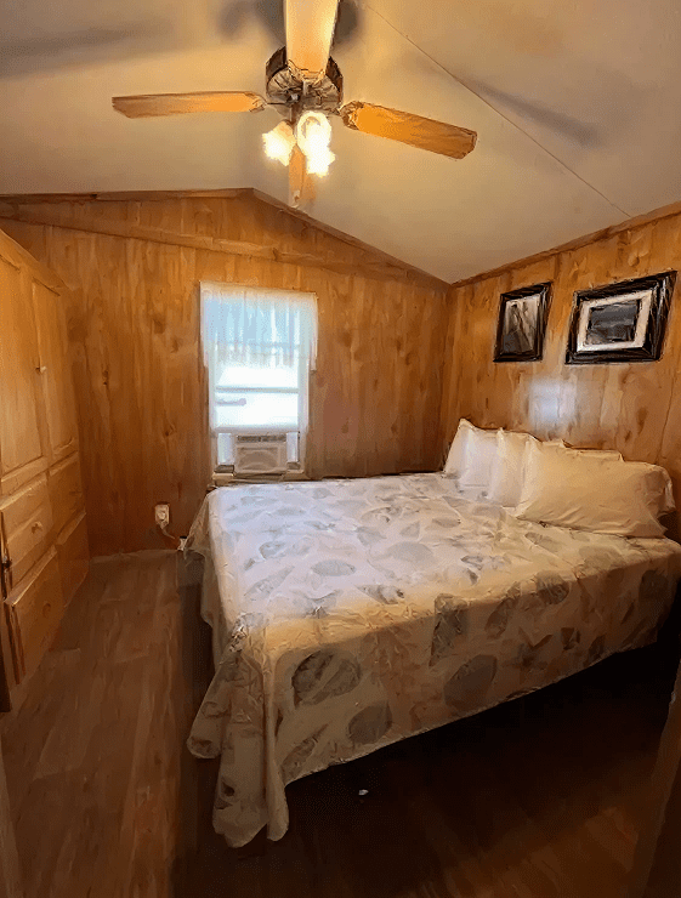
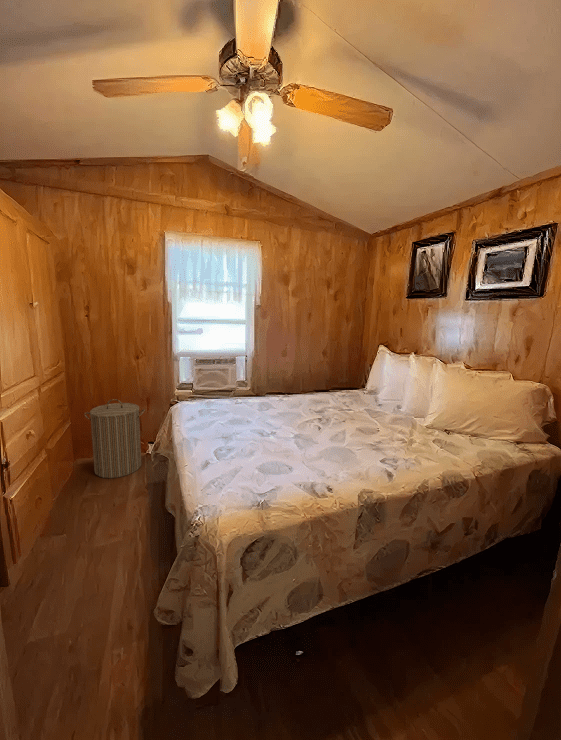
+ laundry hamper [84,398,146,479]
